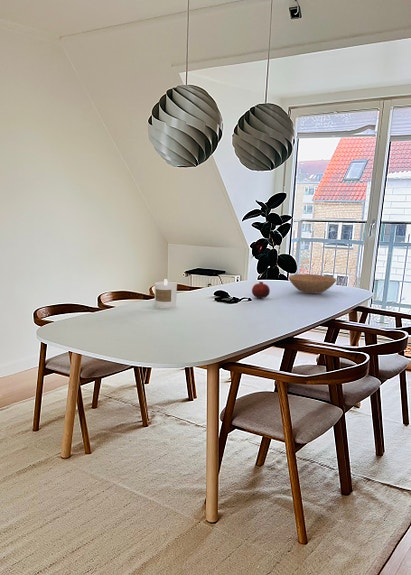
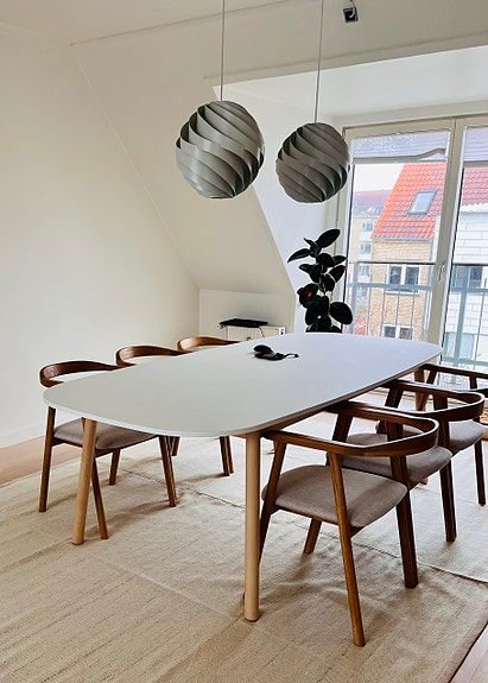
- fruit [251,281,271,299]
- candle [154,278,178,309]
- bowl [288,273,337,294]
